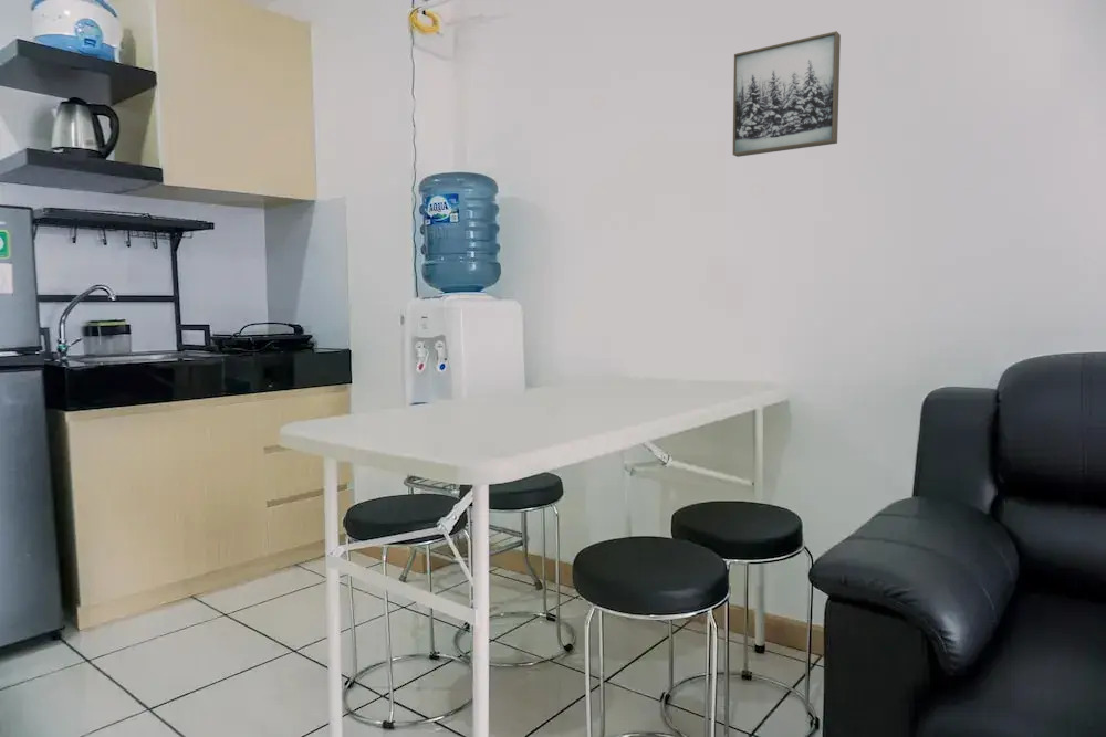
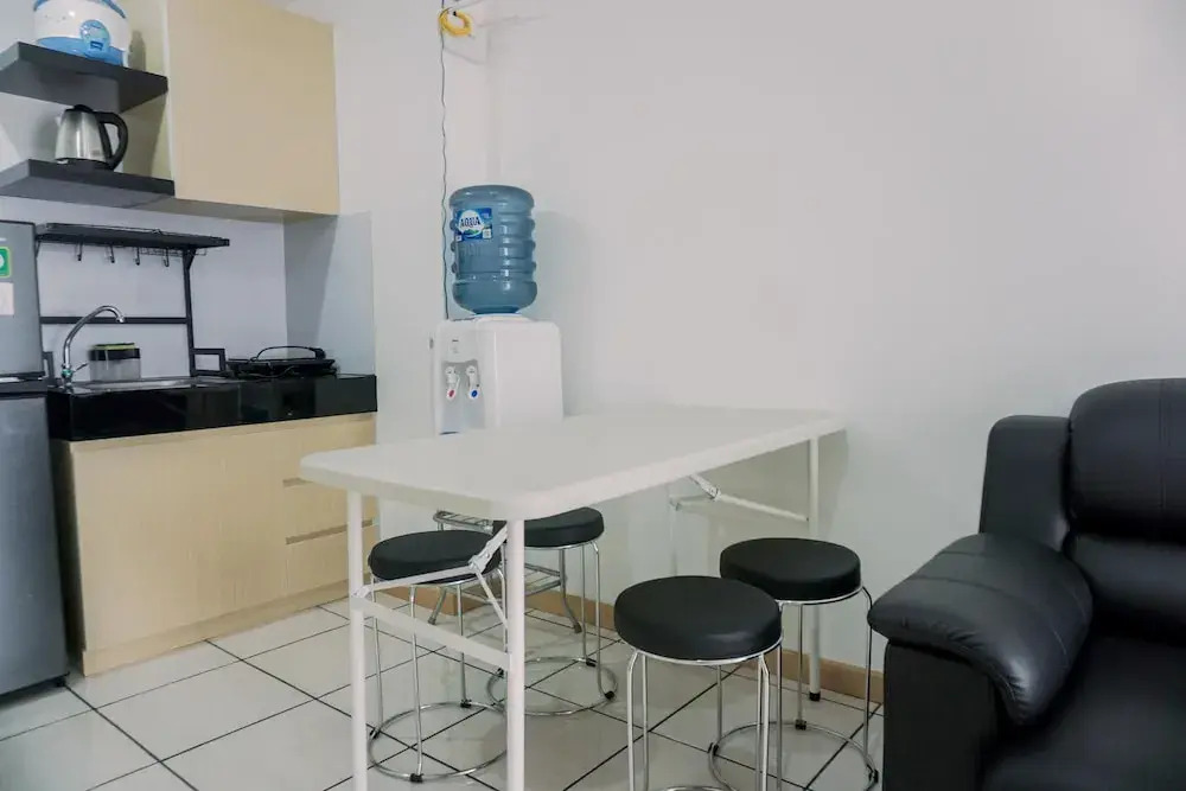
- wall art [732,31,842,158]
